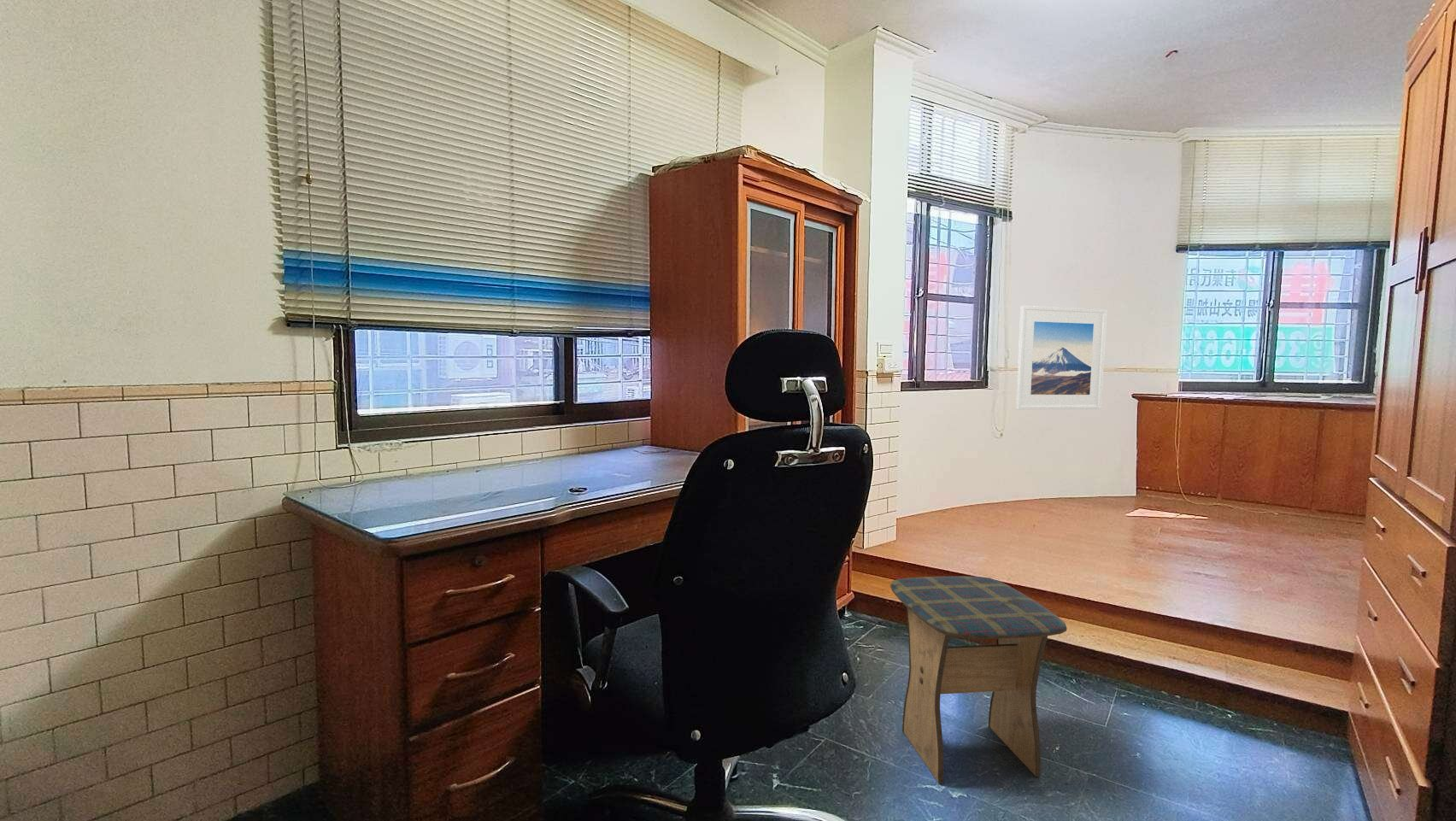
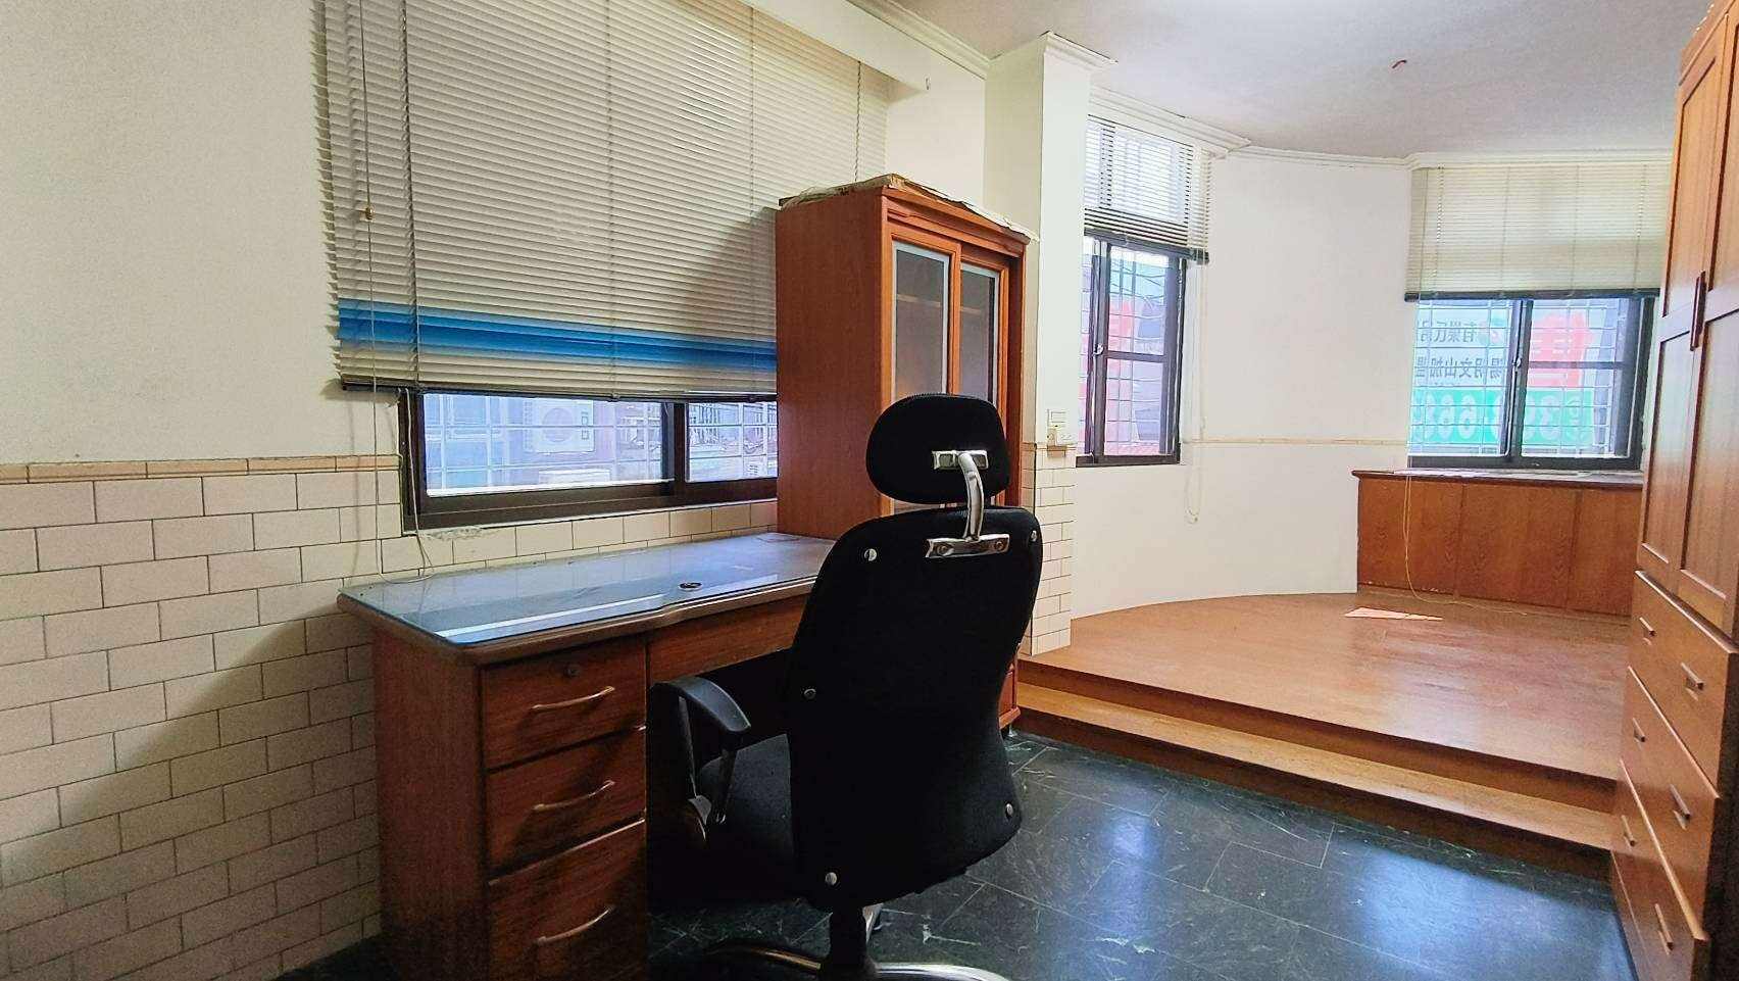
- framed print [1015,305,1107,410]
- stool [889,576,1068,784]
